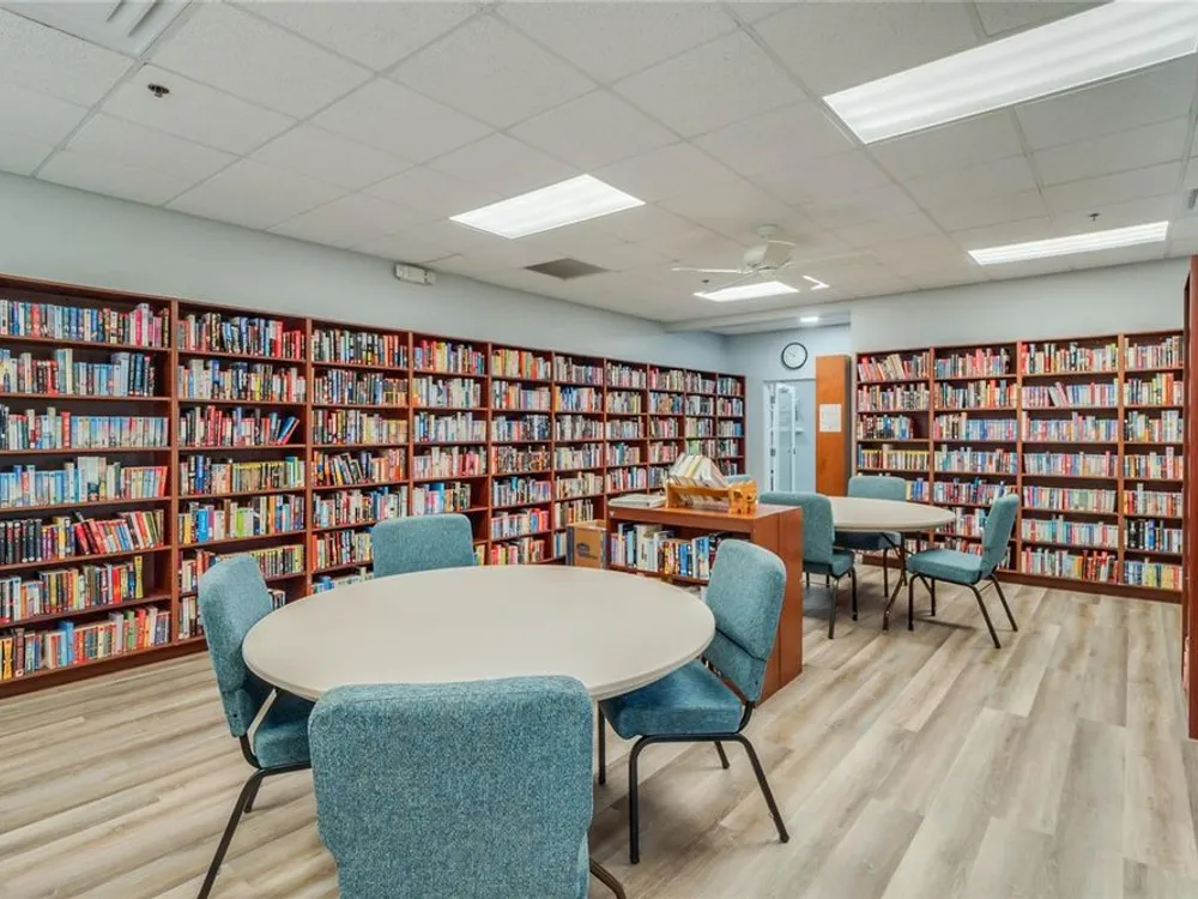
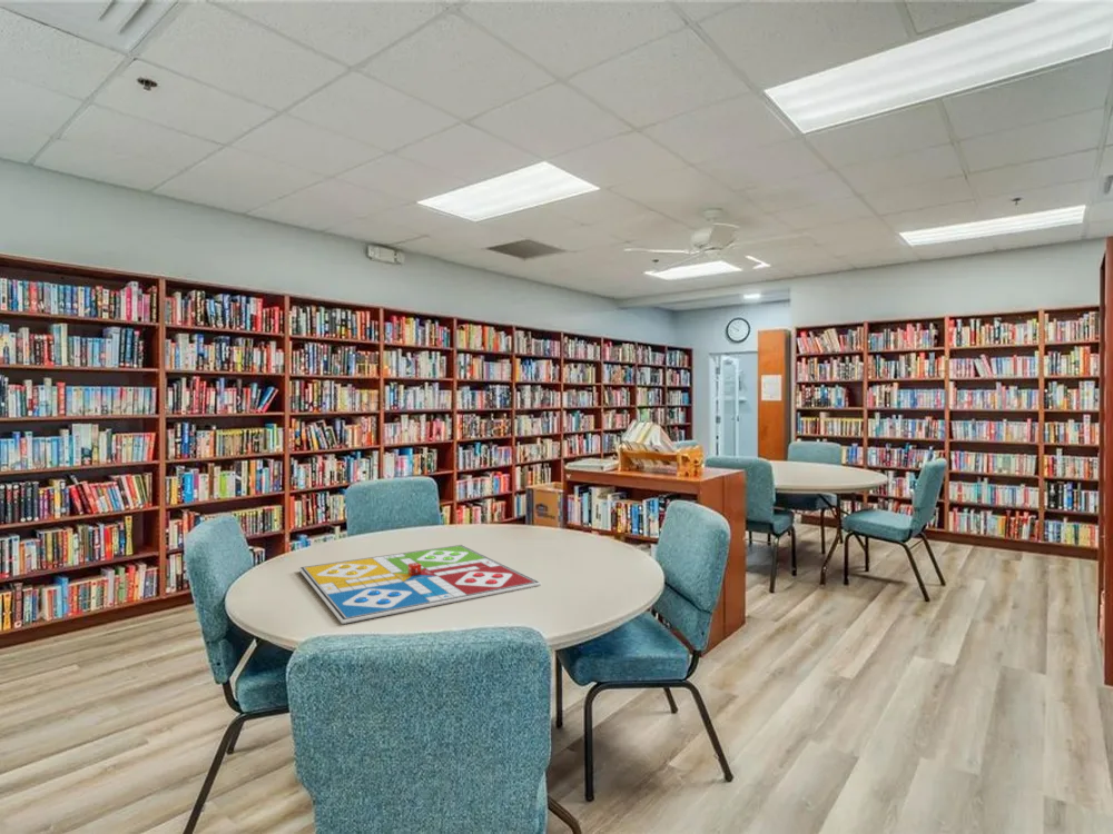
+ gameboard [297,544,542,625]
